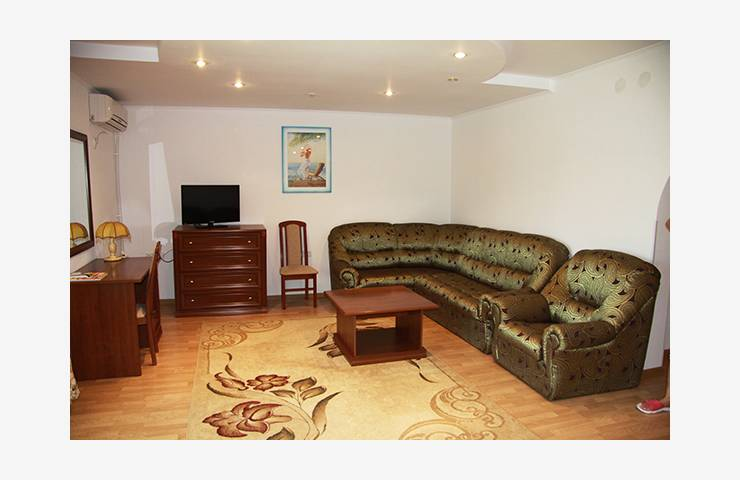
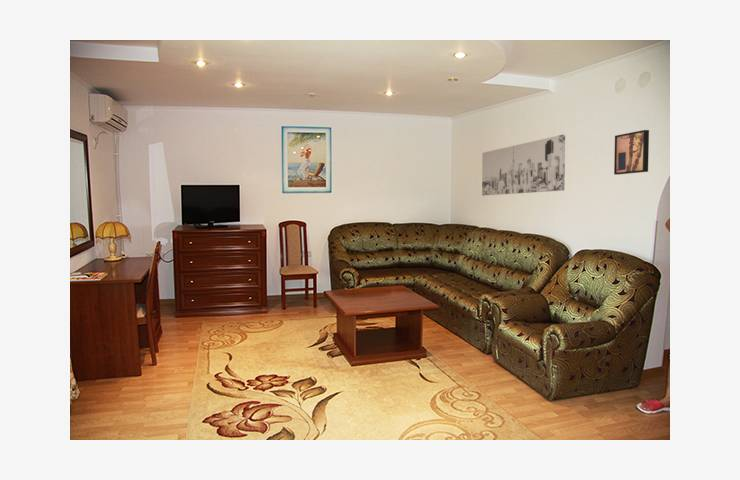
+ wall art [481,134,566,197]
+ wall art [613,129,650,176]
